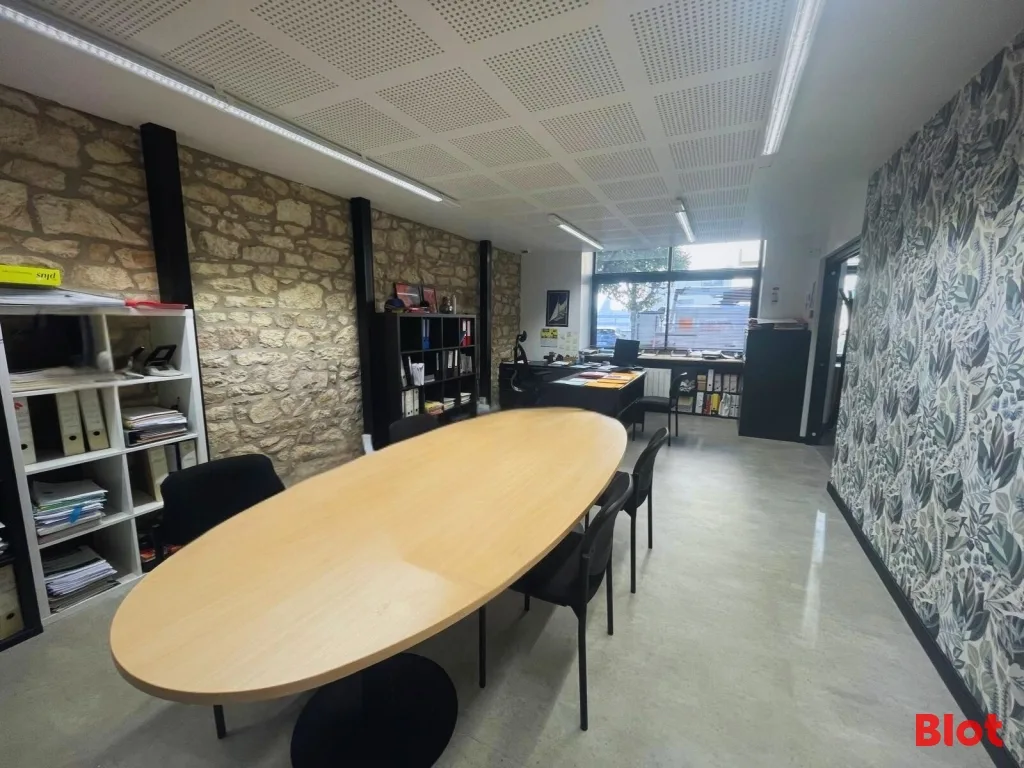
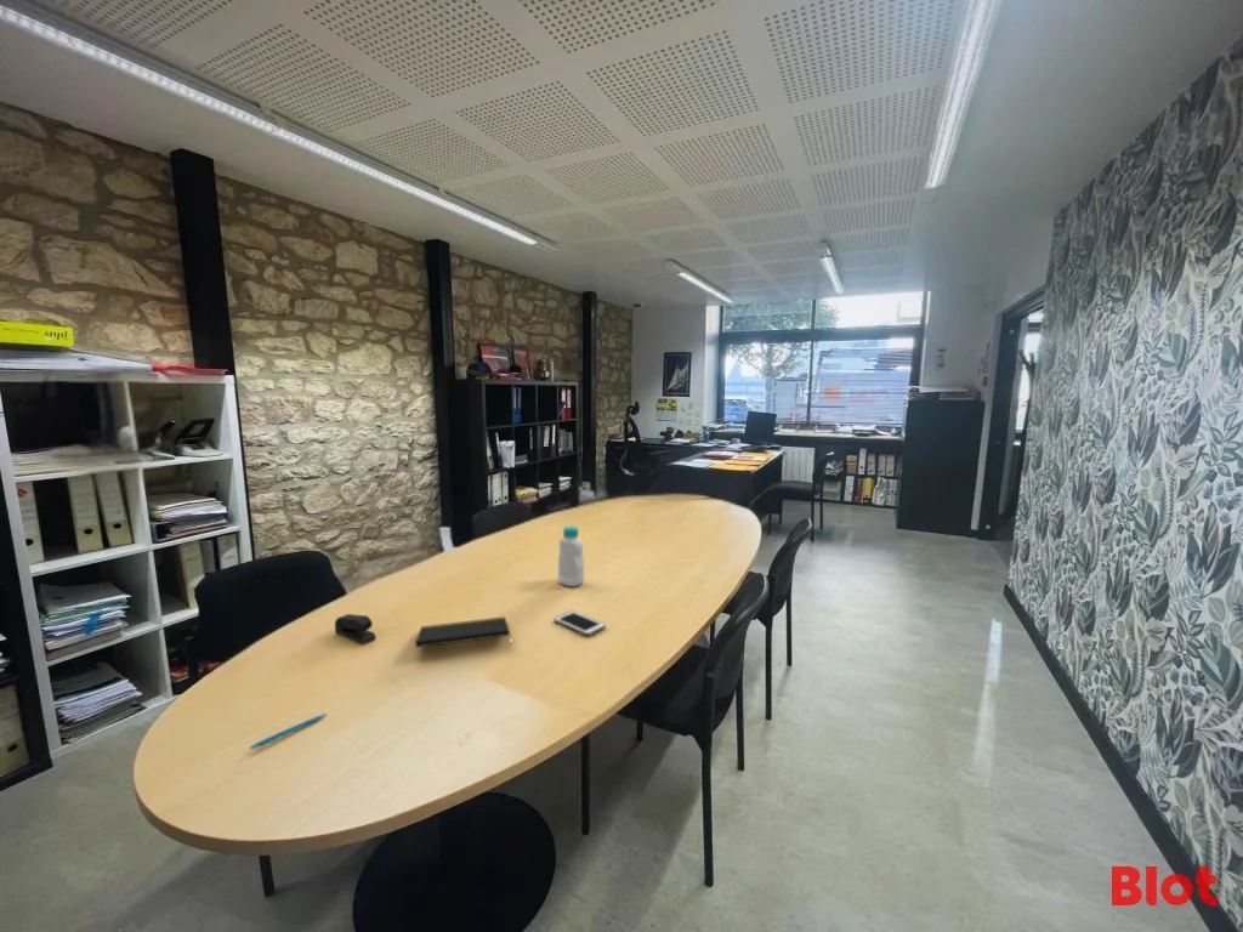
+ notepad [414,615,513,648]
+ cell phone [554,609,607,637]
+ bottle [557,525,585,587]
+ pen [248,712,328,750]
+ stapler [334,613,378,646]
